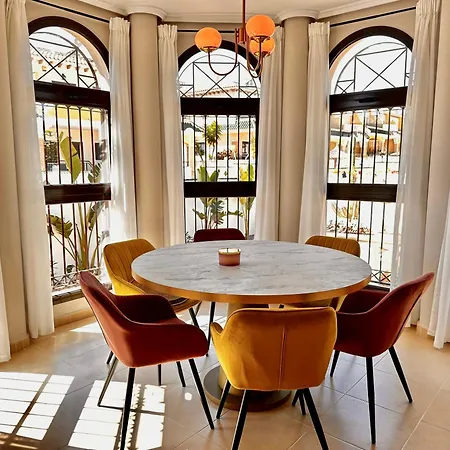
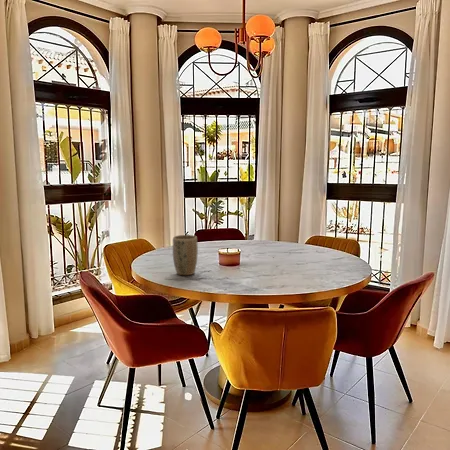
+ plant pot [172,234,199,276]
